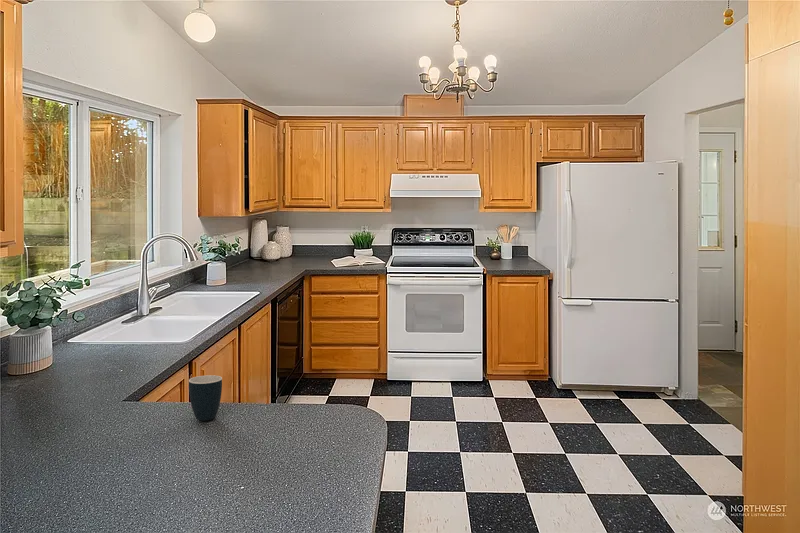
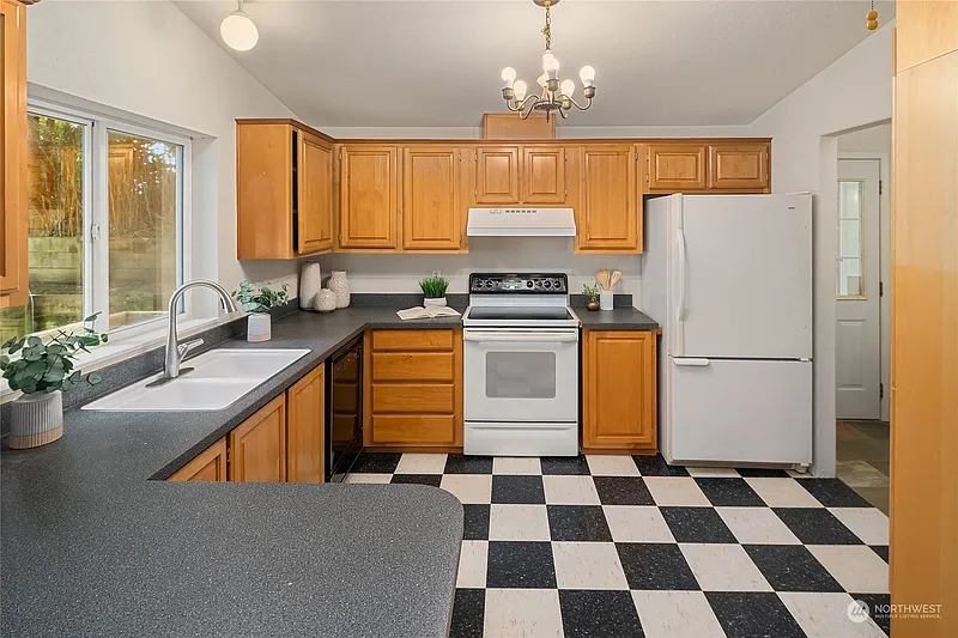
- mug [188,374,223,422]
